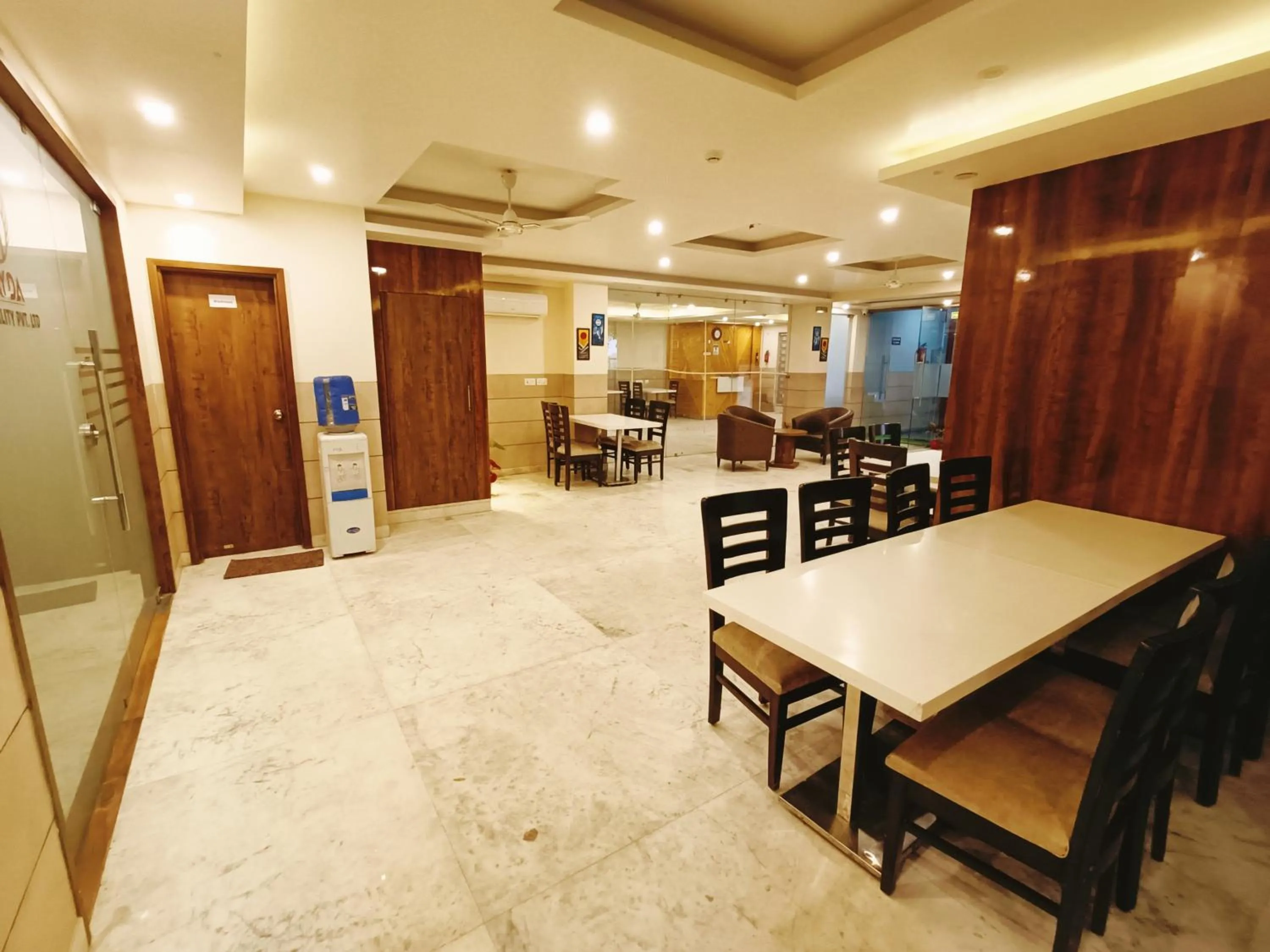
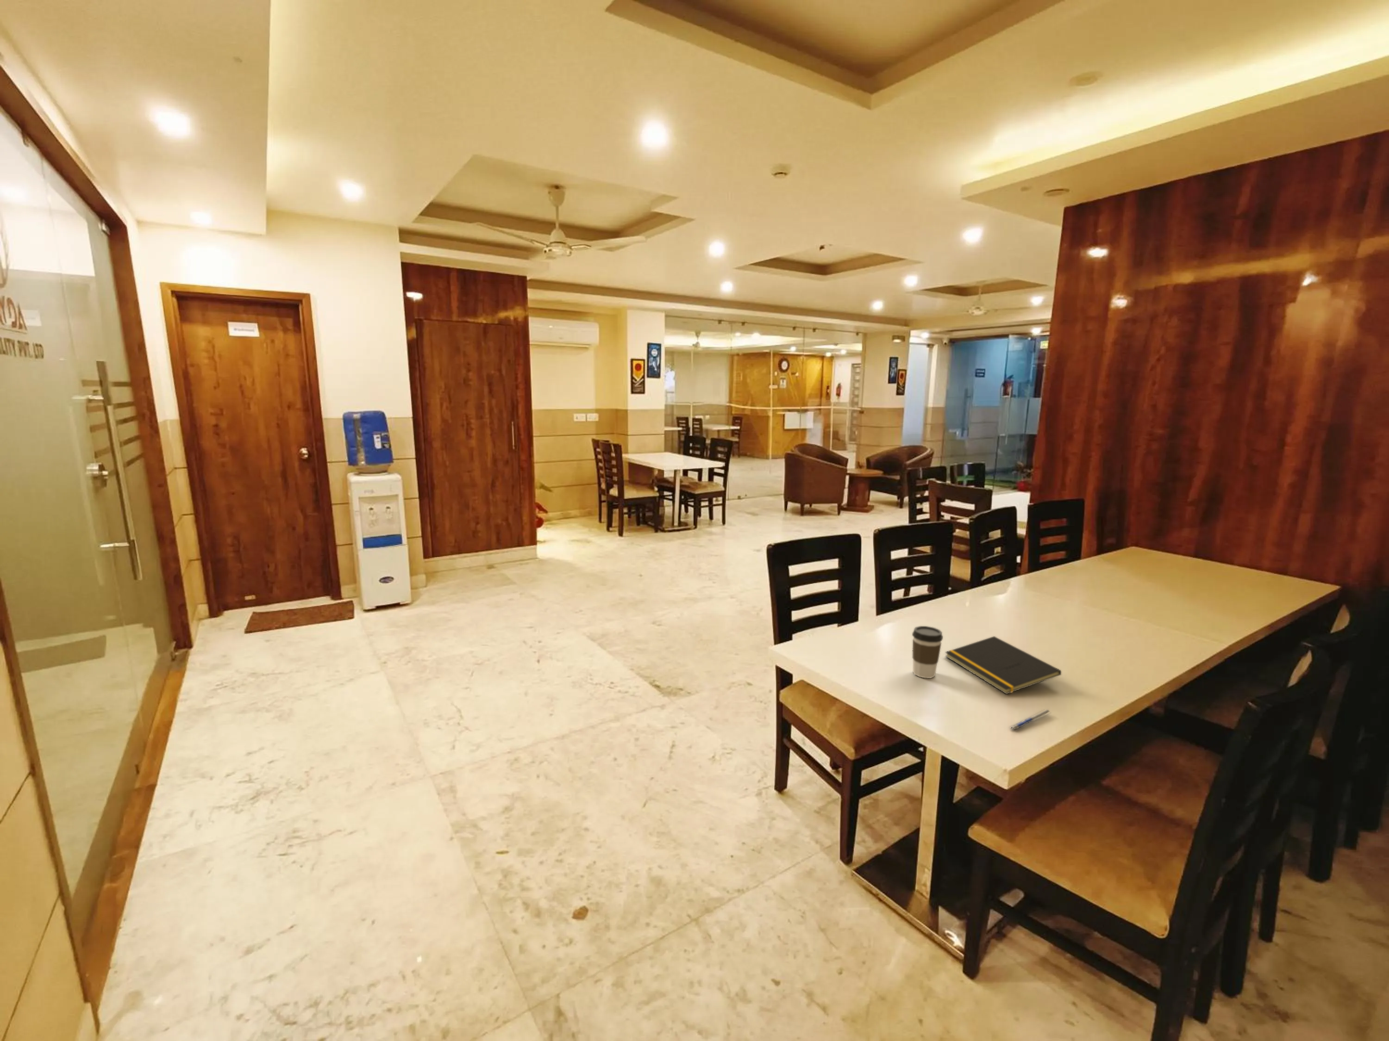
+ coffee cup [912,625,944,679]
+ notepad [945,635,1062,694]
+ pen [1008,709,1052,732]
